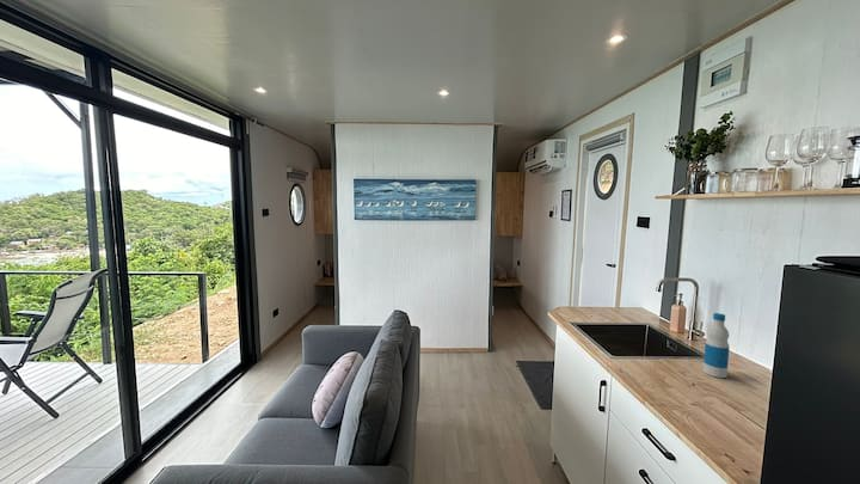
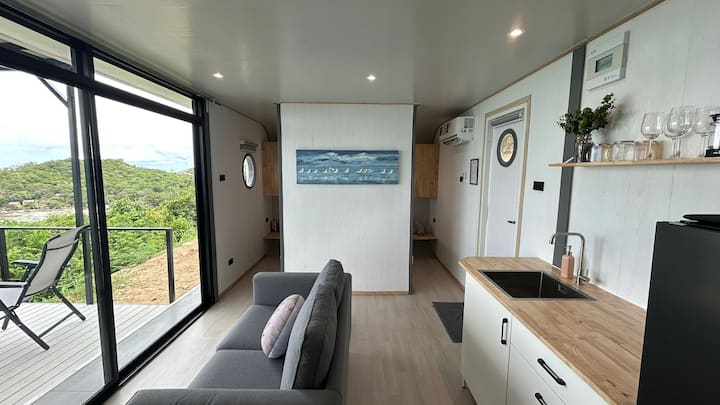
- bottle [702,312,731,379]
